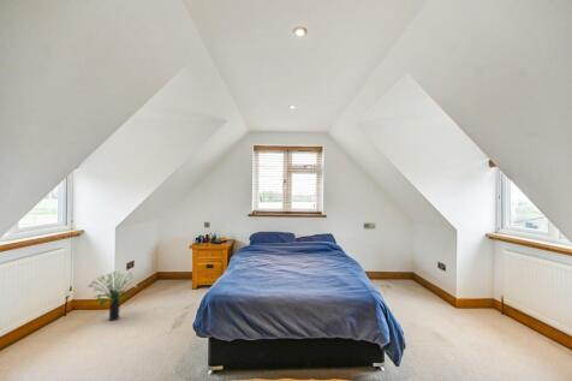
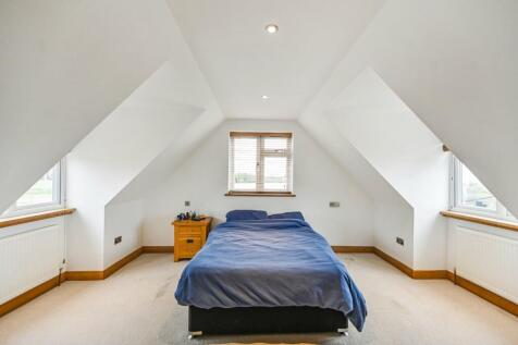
- potted plant [87,269,142,322]
